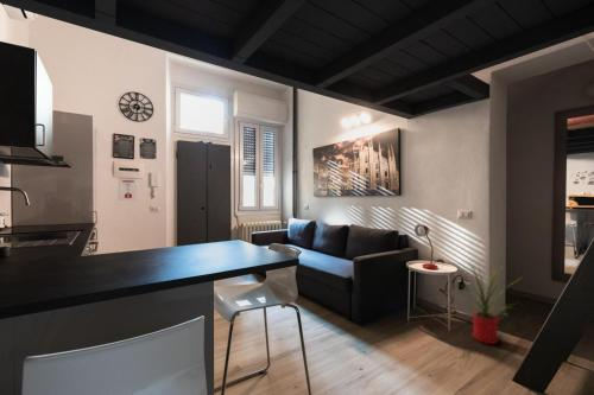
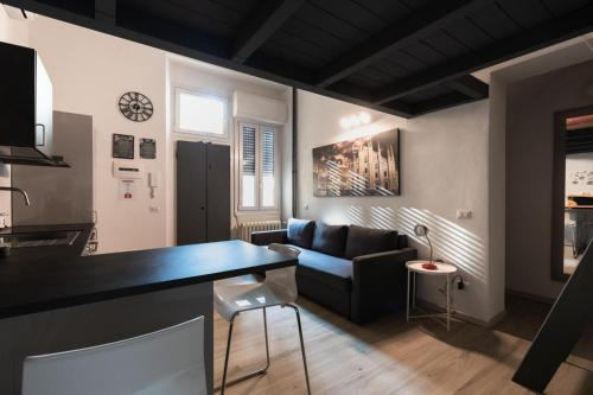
- house plant [455,260,523,345]
